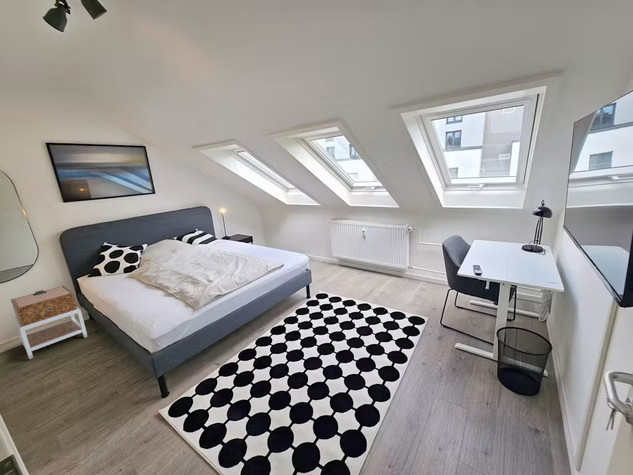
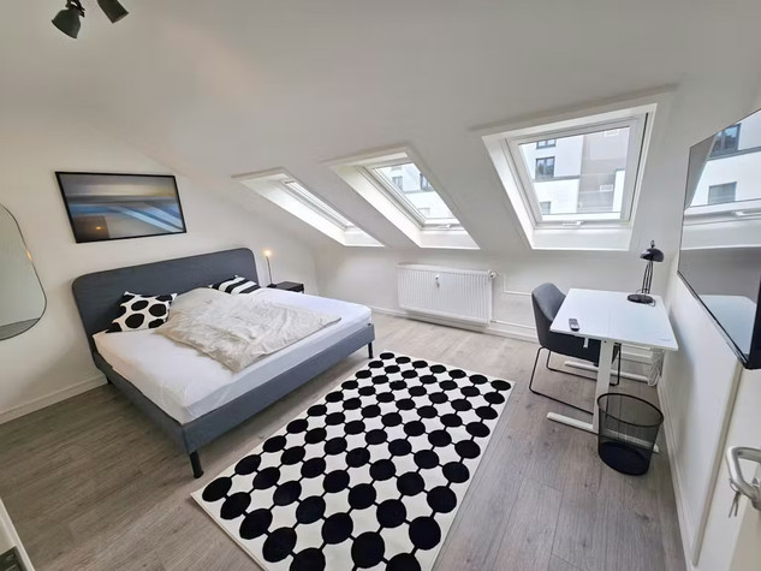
- nightstand [10,285,88,360]
